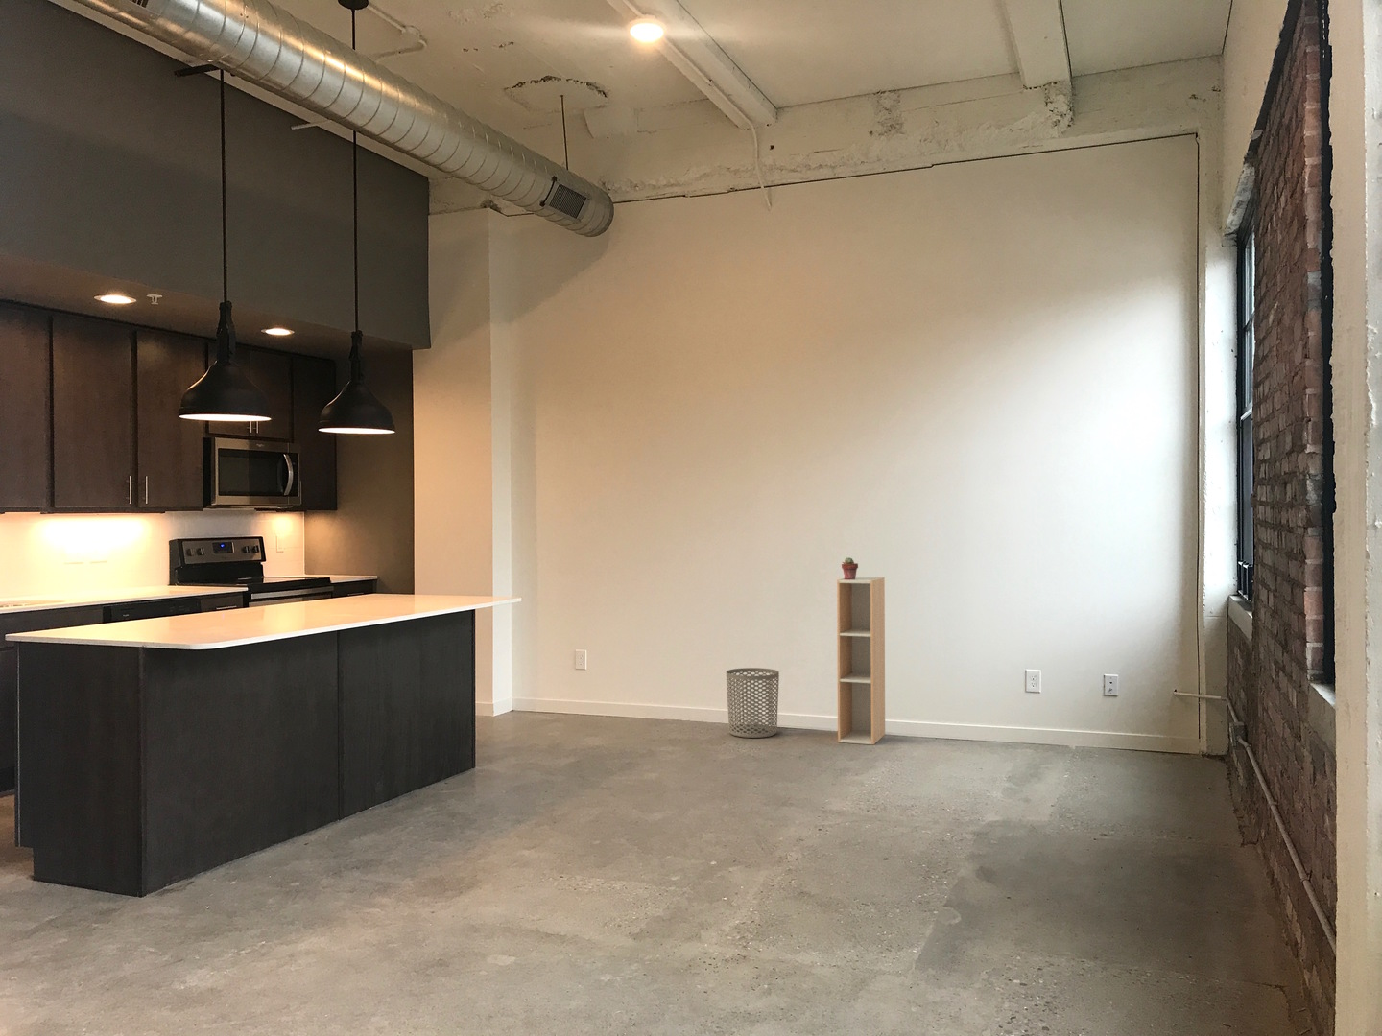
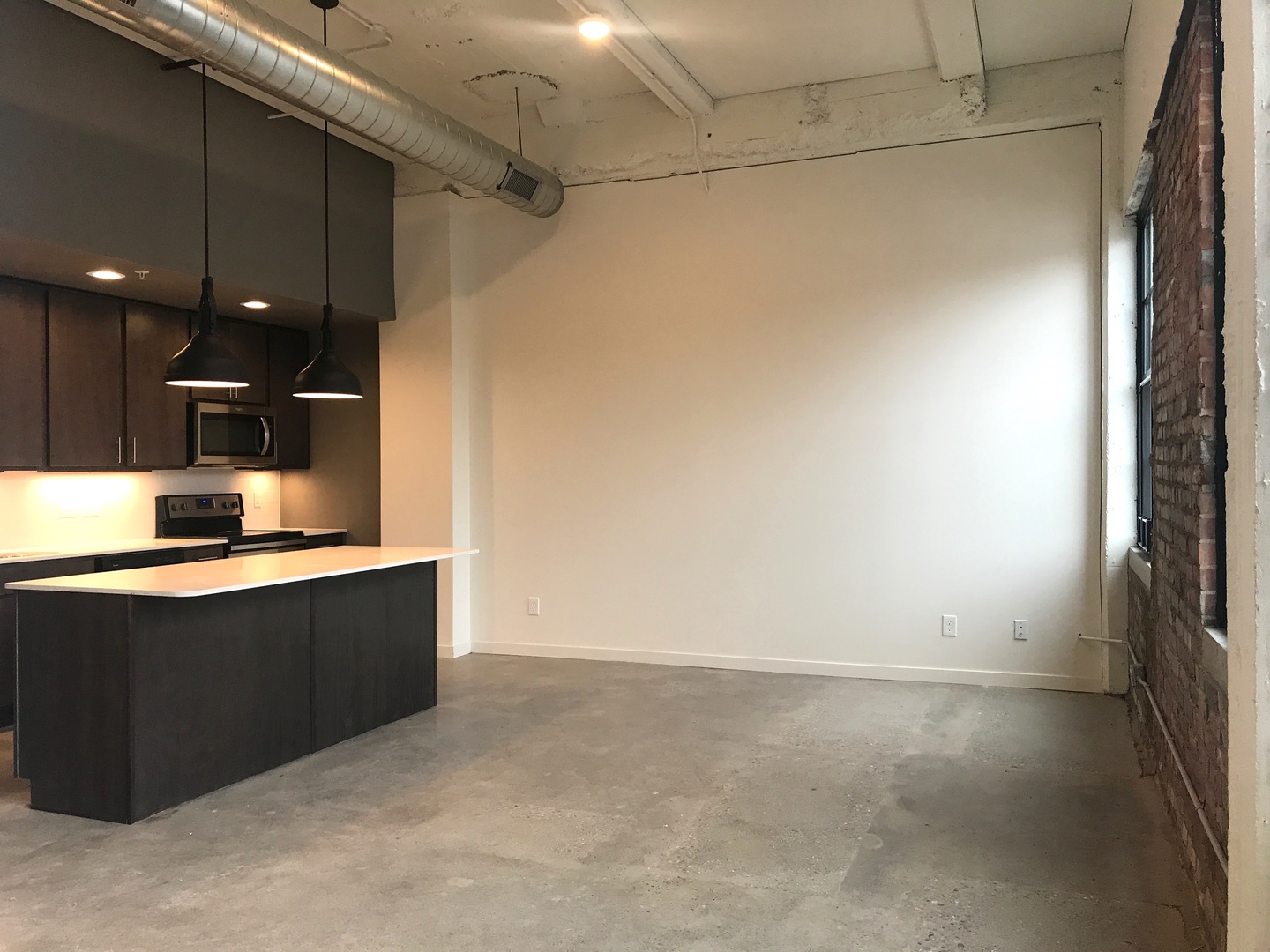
- potted succulent [841,556,859,579]
- waste bin [726,667,780,739]
- shelf unit [836,576,886,745]
